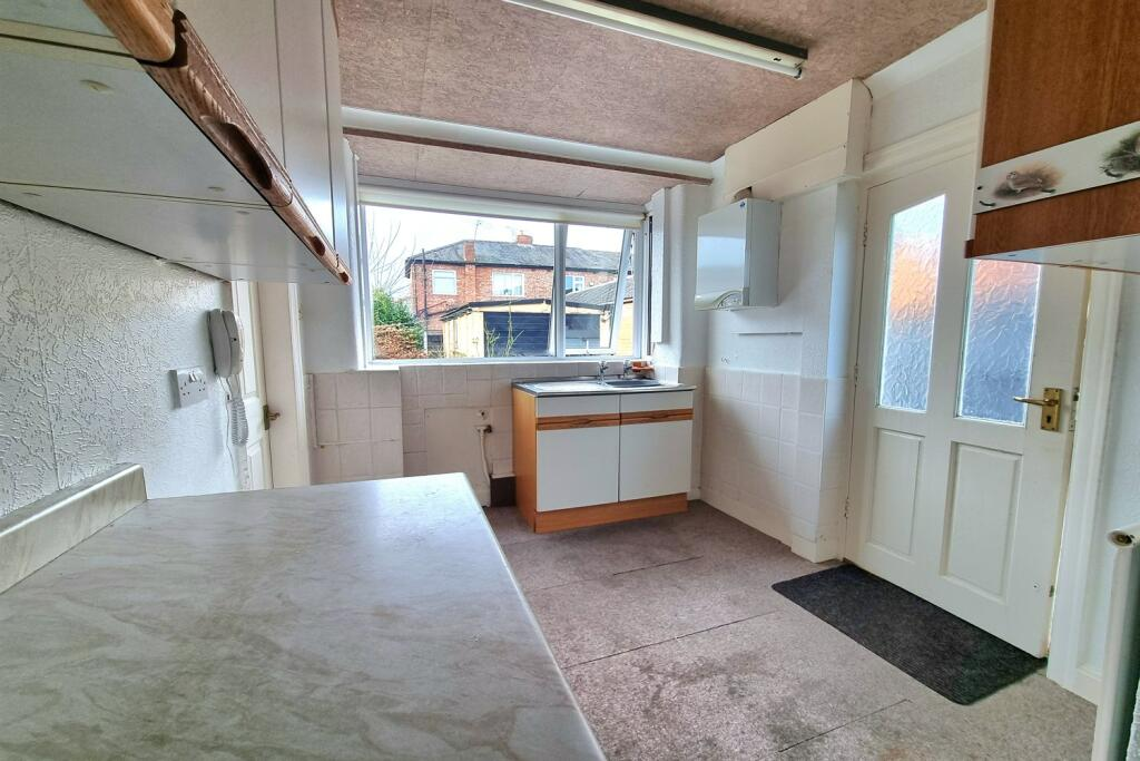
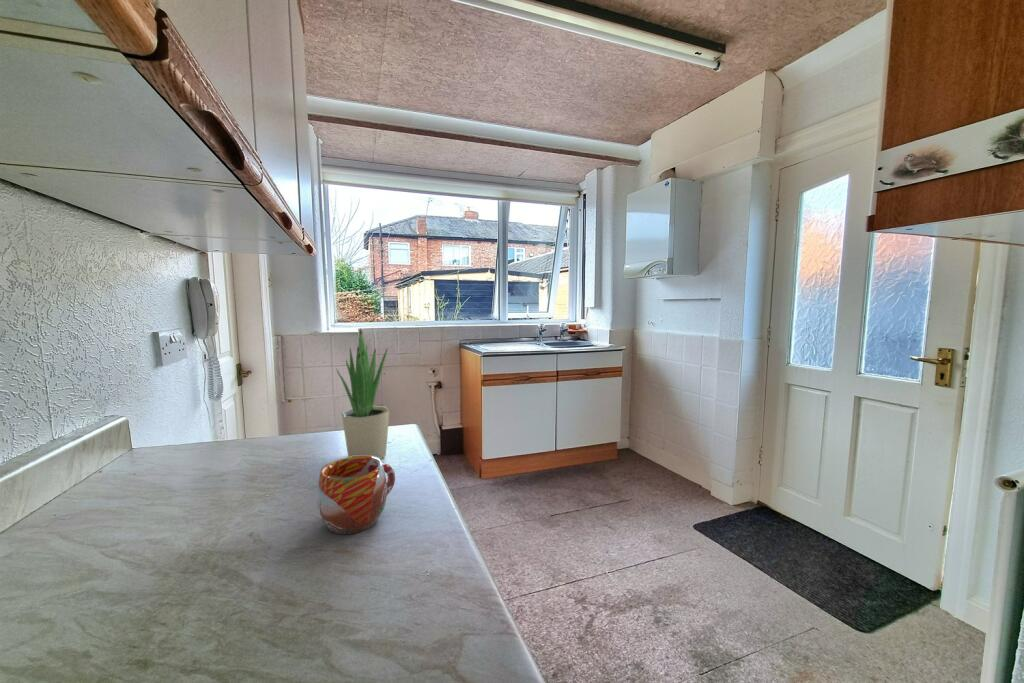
+ potted plant [335,327,390,460]
+ mug [316,456,396,535]
